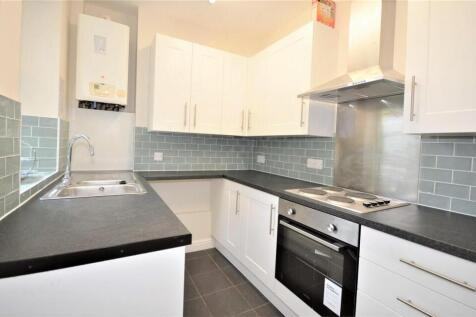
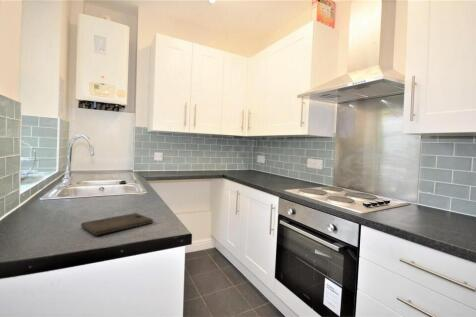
+ cutting board [80,212,154,236]
